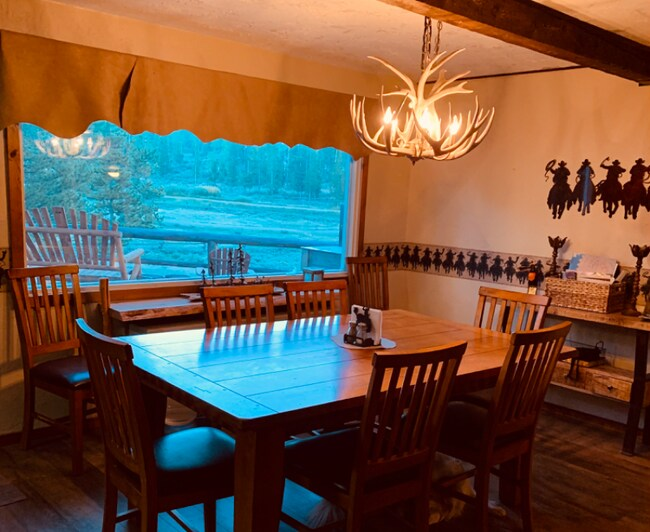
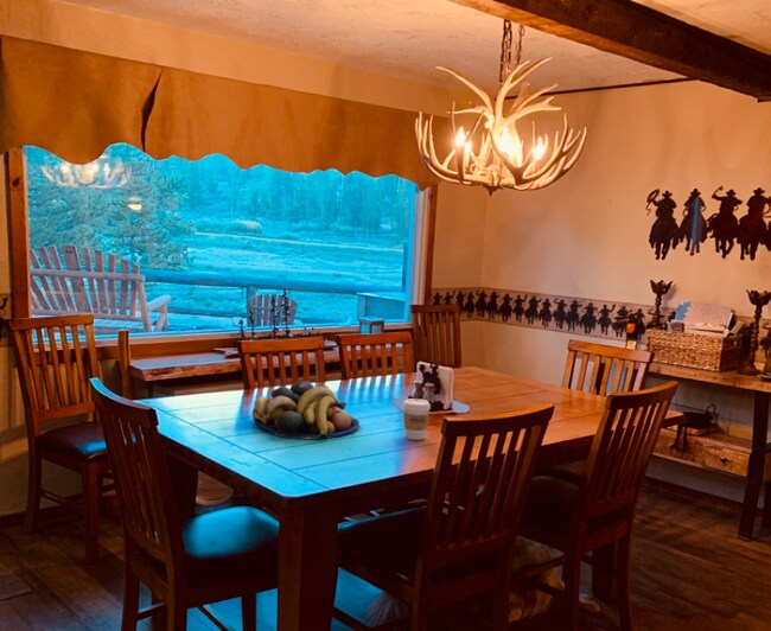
+ fruit bowl [251,380,361,440]
+ coffee cup [402,397,432,441]
